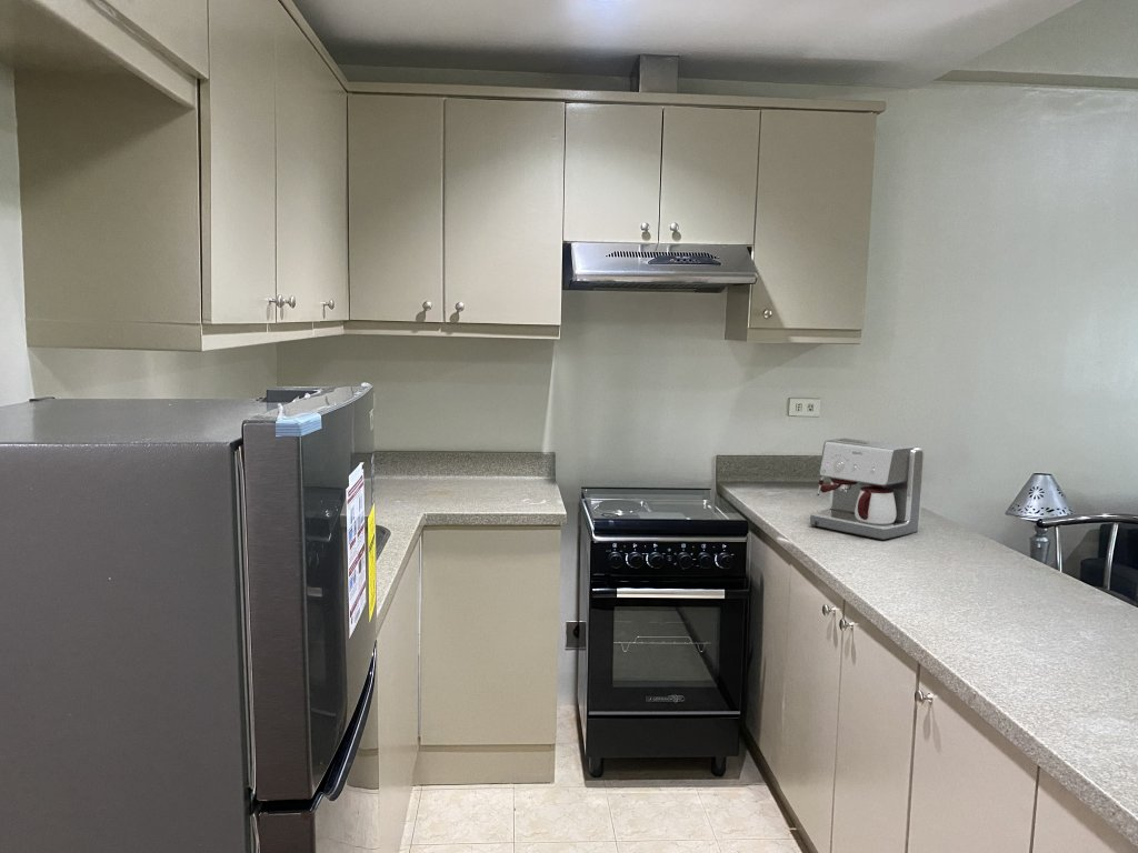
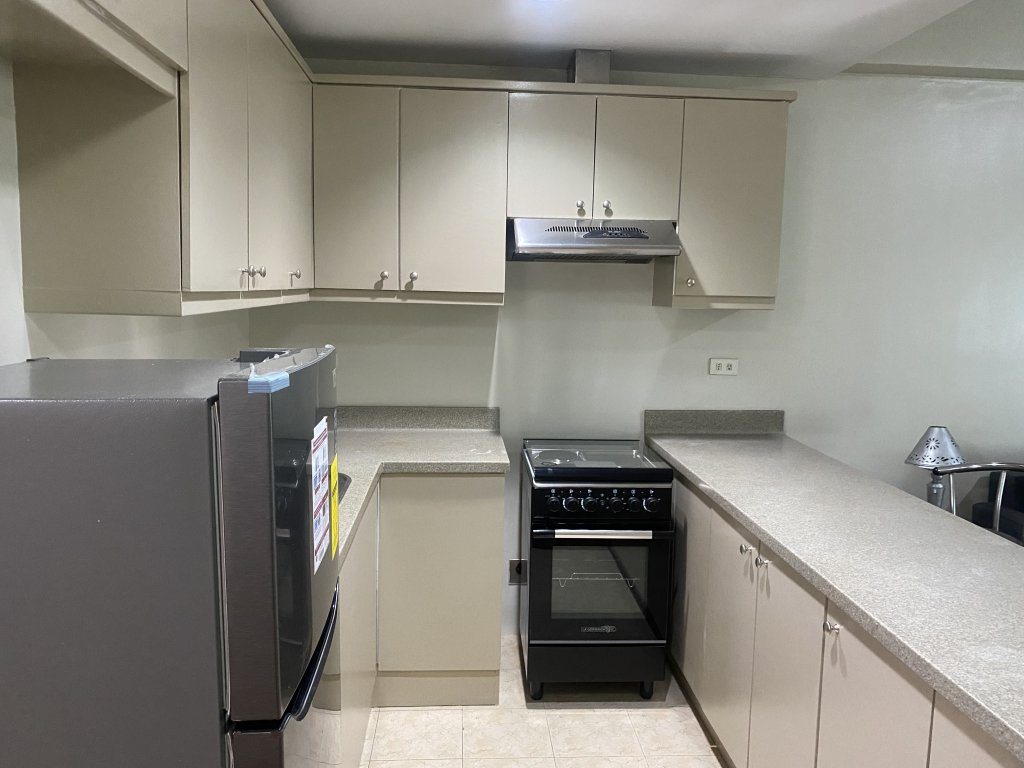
- coffee maker [809,438,926,541]
